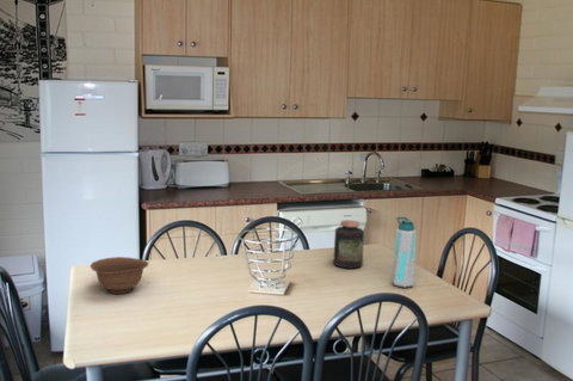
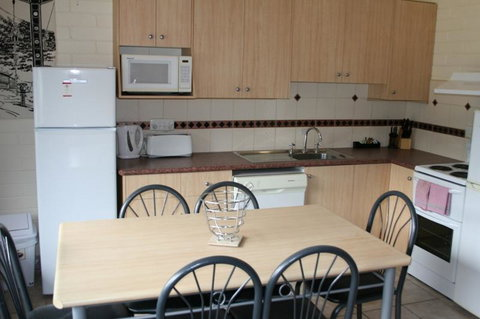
- water bottle [392,216,418,288]
- jar [333,219,365,269]
- bowl [90,256,150,295]
